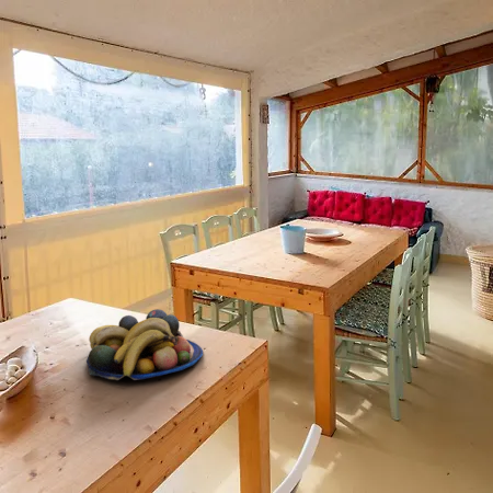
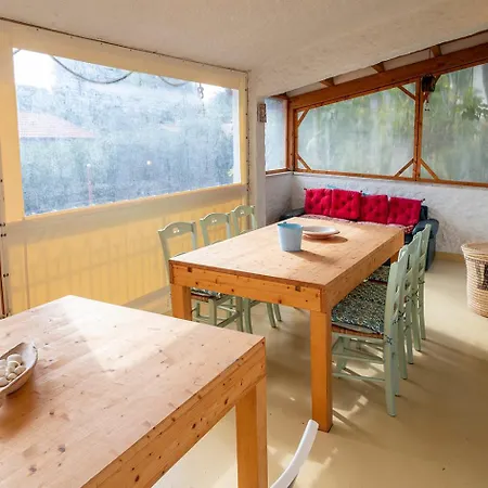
- fruit bowl [85,308,204,381]
